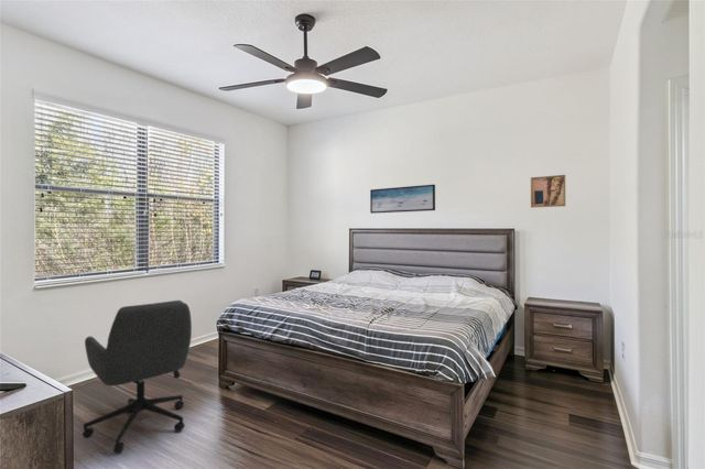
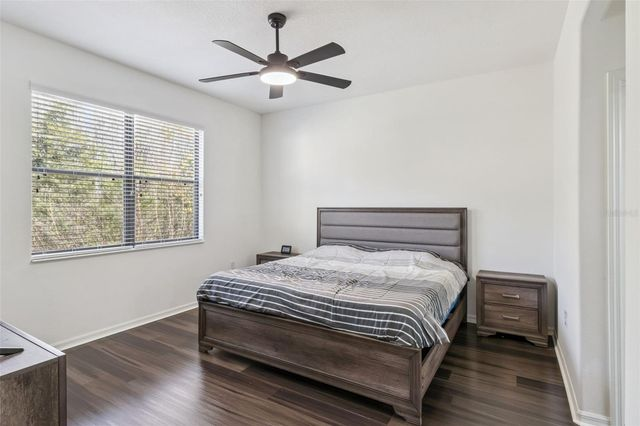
- office chair [82,299,193,454]
- wall art [369,184,436,215]
- wall art [530,174,566,209]
